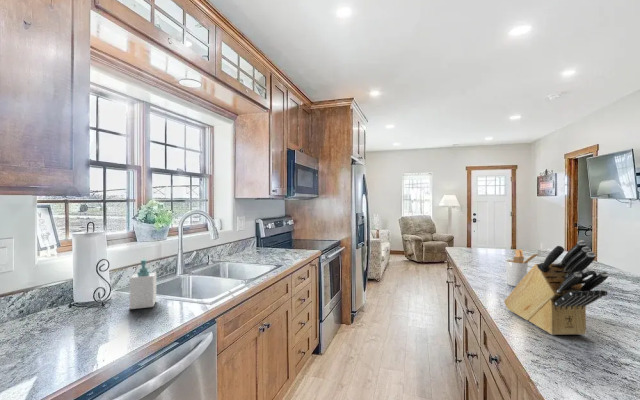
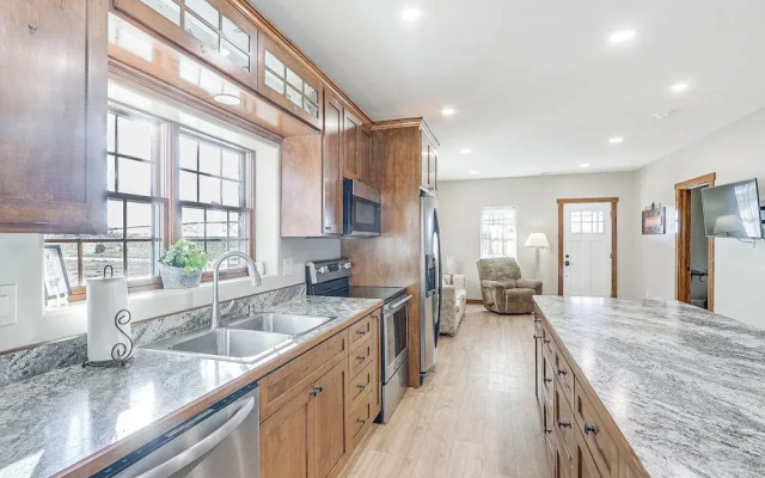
- utensil holder [505,248,541,287]
- soap bottle [129,258,157,310]
- knife block [503,239,610,336]
